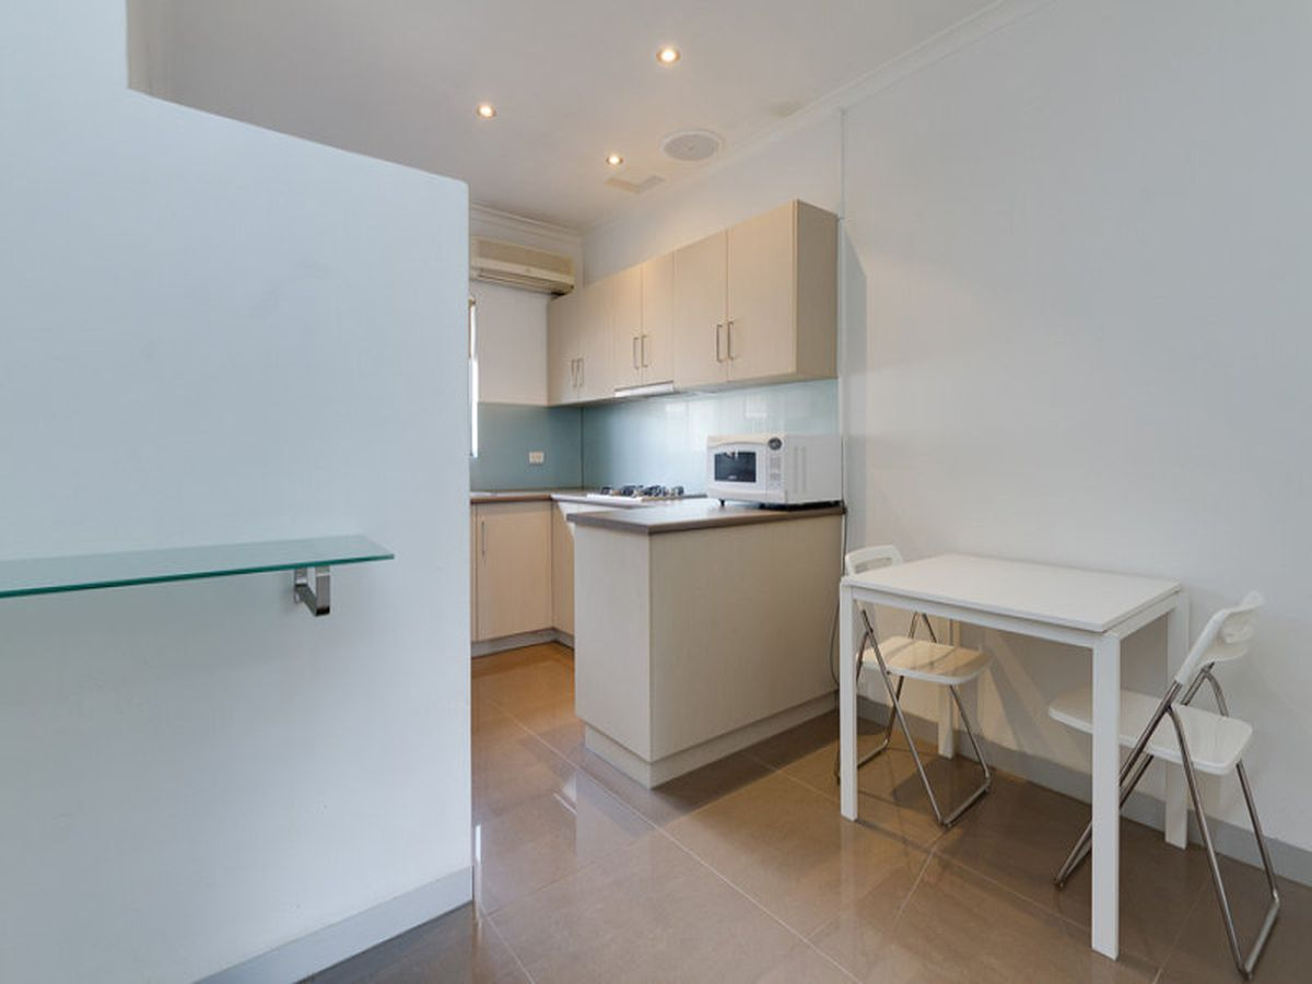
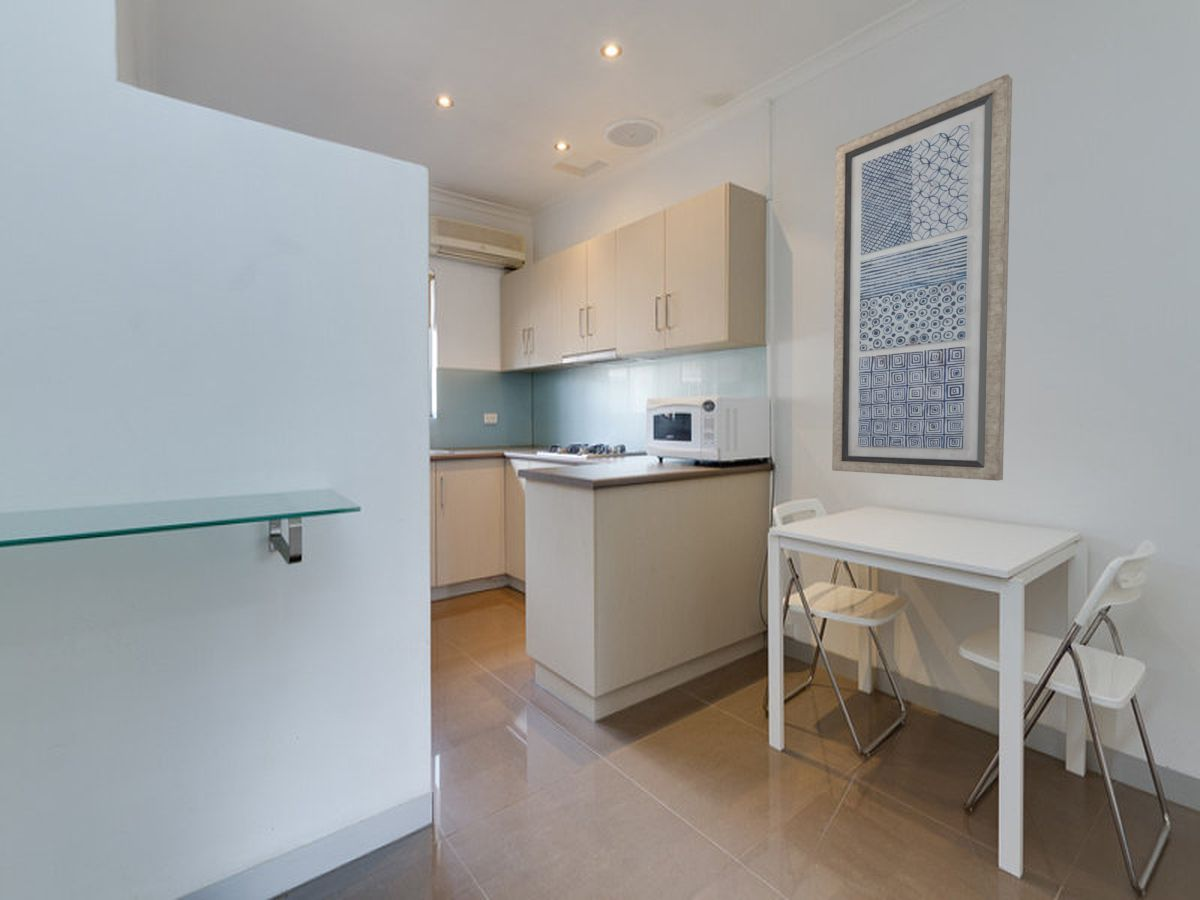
+ wall art [831,73,1013,482]
